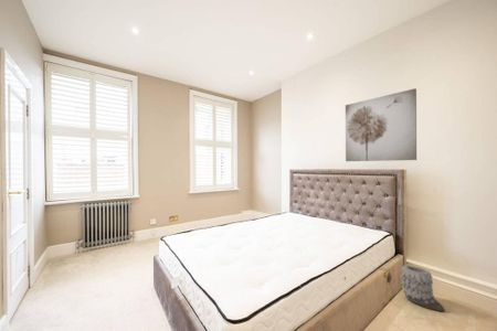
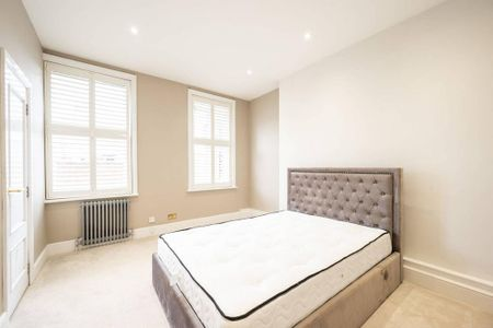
- vase [399,264,446,312]
- wall art [345,87,417,162]
